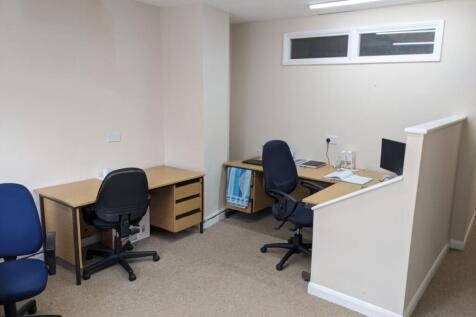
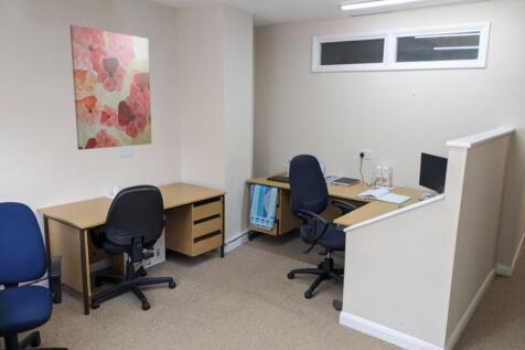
+ wall art [68,24,153,151]
